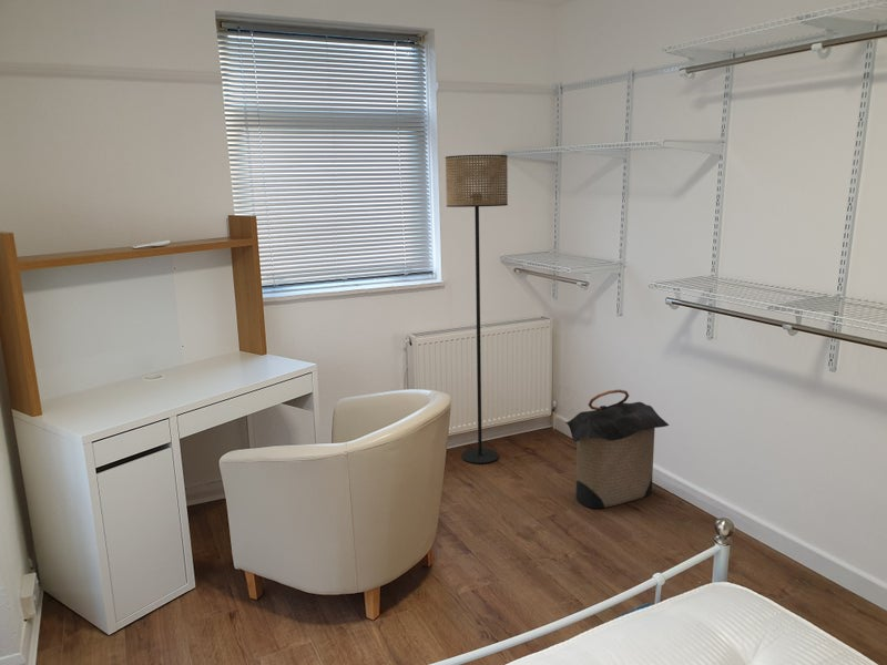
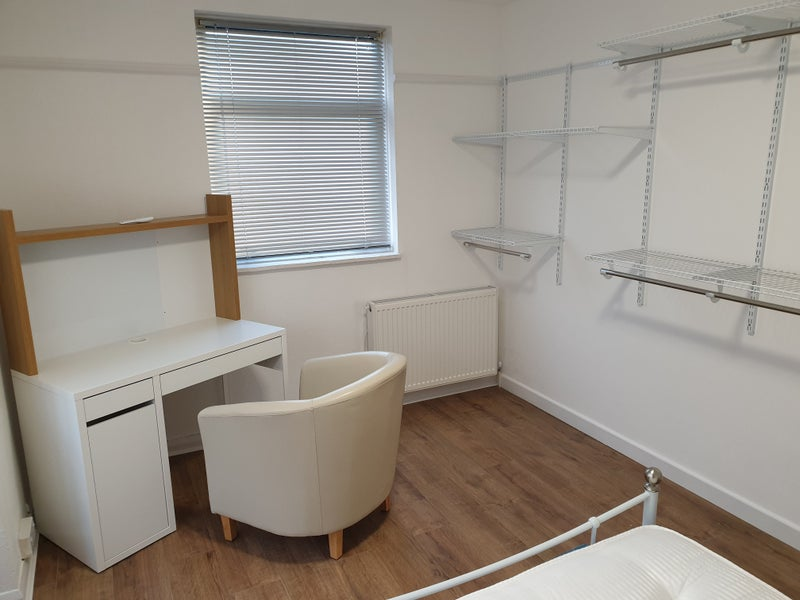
- laundry hamper [564,389,670,510]
- floor lamp [445,154,509,464]
